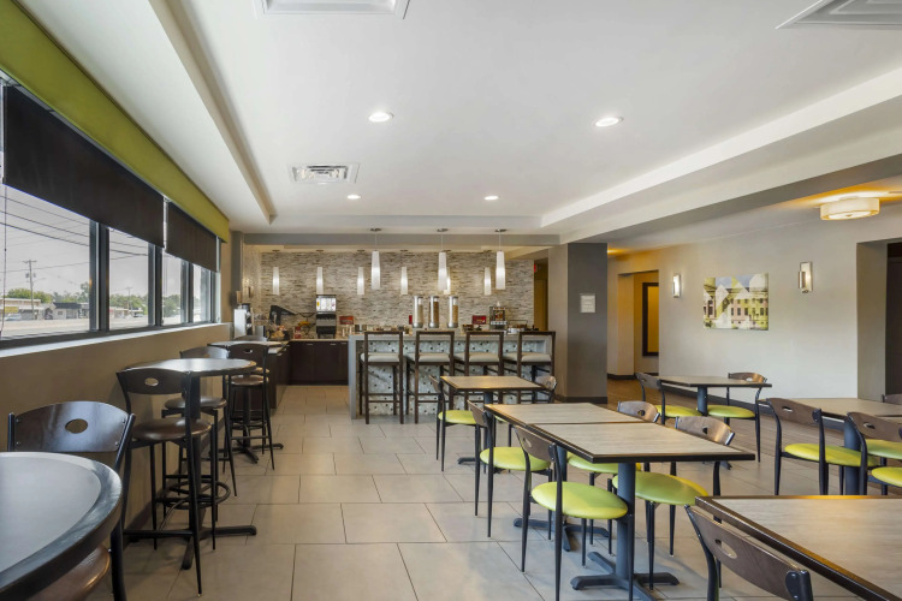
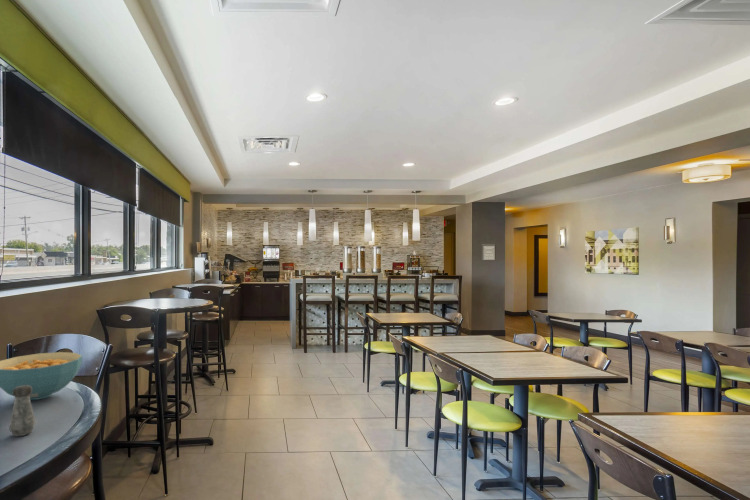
+ cereal bowl [0,351,84,401]
+ salt shaker [8,385,37,438]
